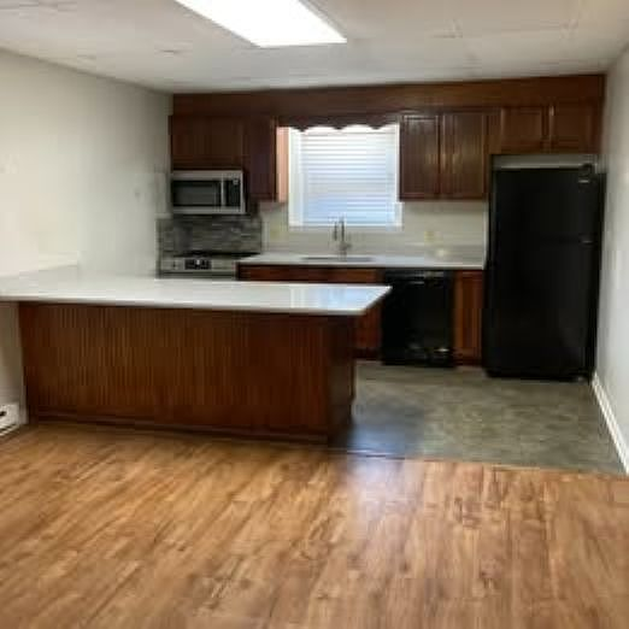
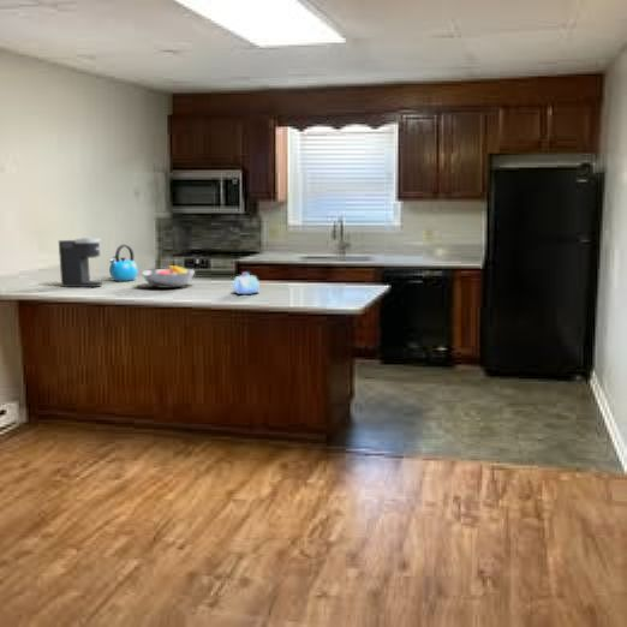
+ kettle [108,243,139,282]
+ coffee maker [58,237,103,288]
+ fruit bowl [139,264,196,289]
+ teapot [232,271,261,295]
